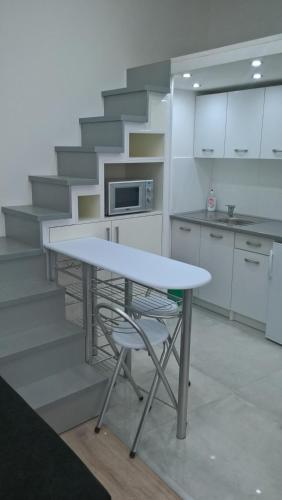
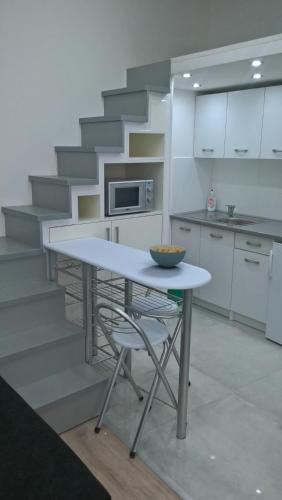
+ cereal bowl [149,244,187,268]
